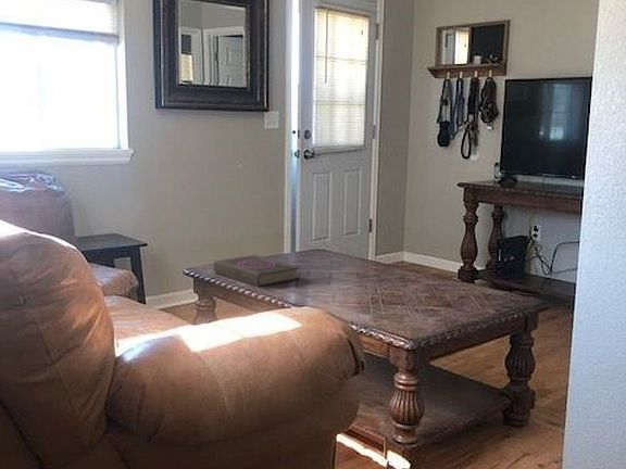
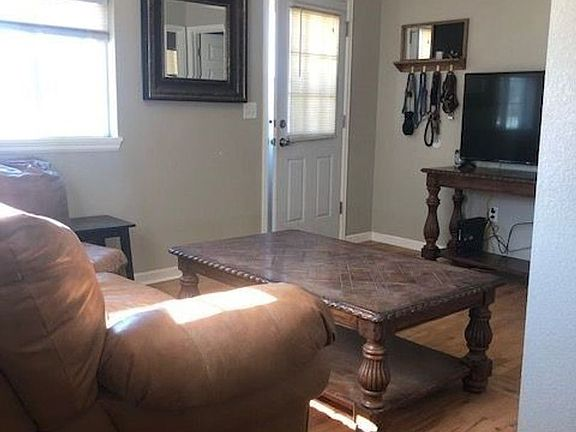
- book [212,254,301,288]
